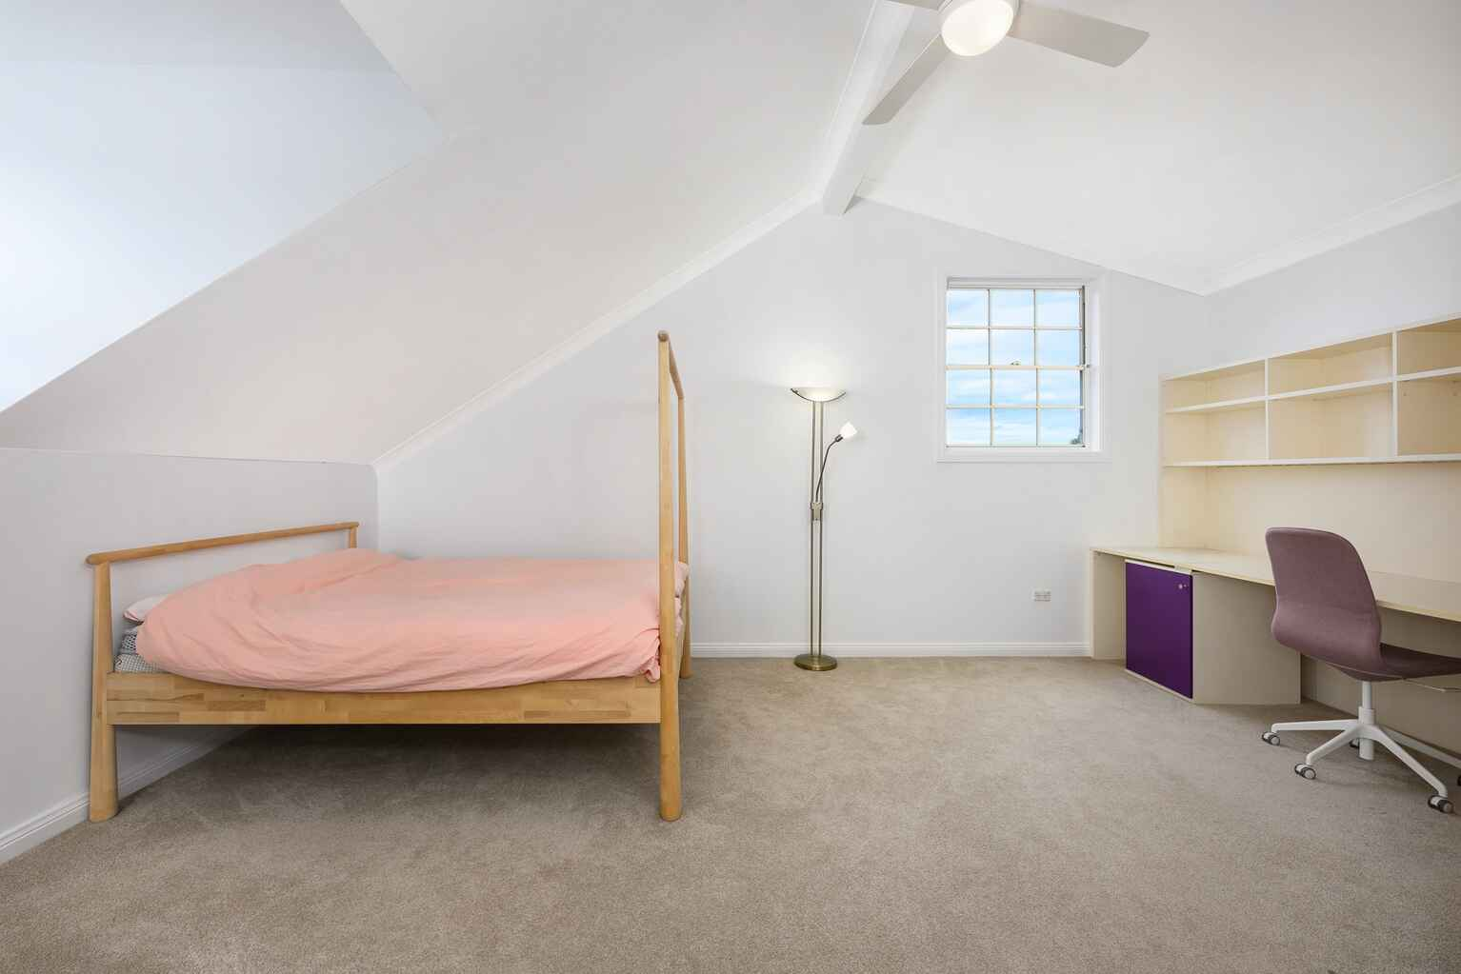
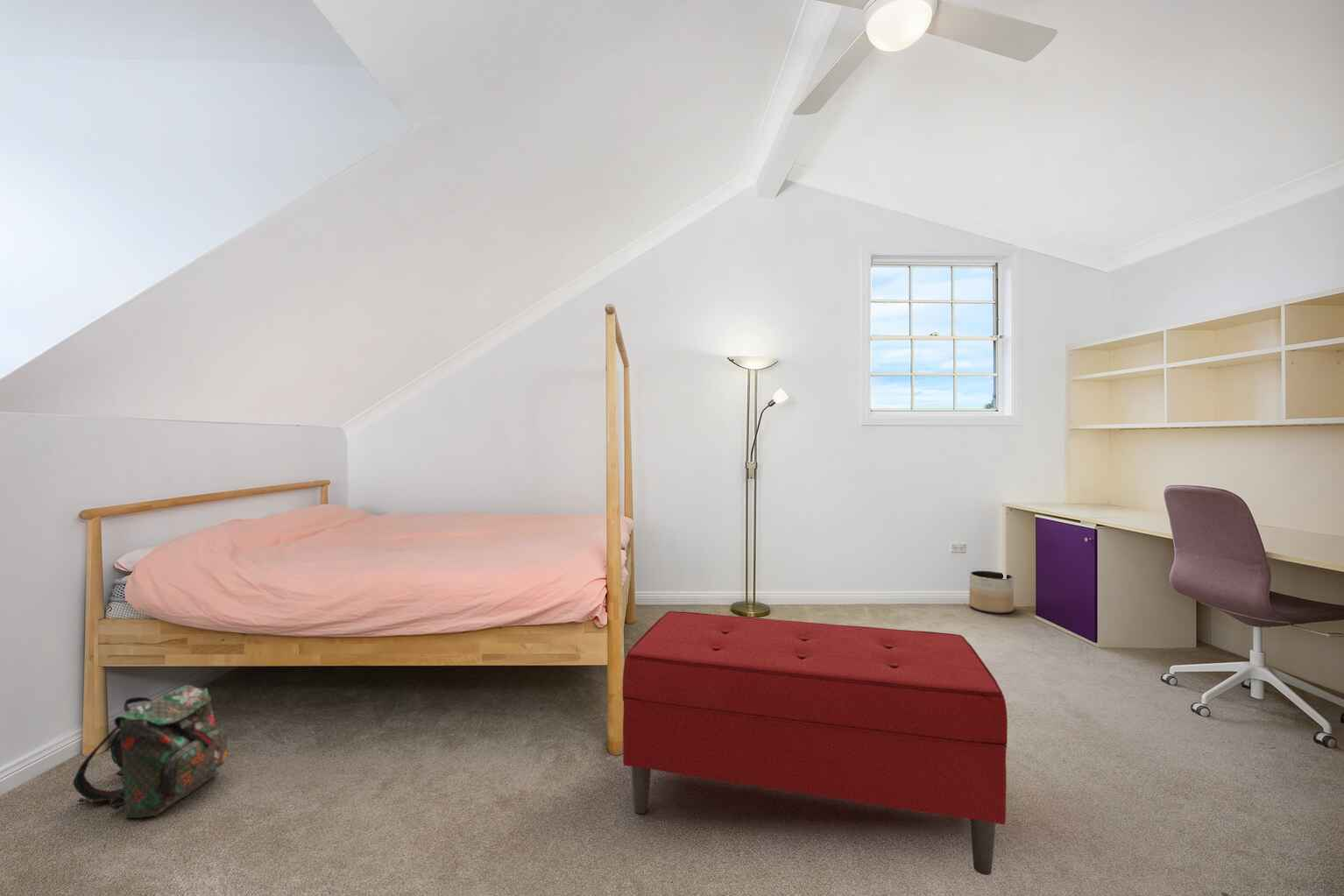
+ planter [968,570,1015,614]
+ bench [621,610,1008,876]
+ backpack [72,684,229,819]
